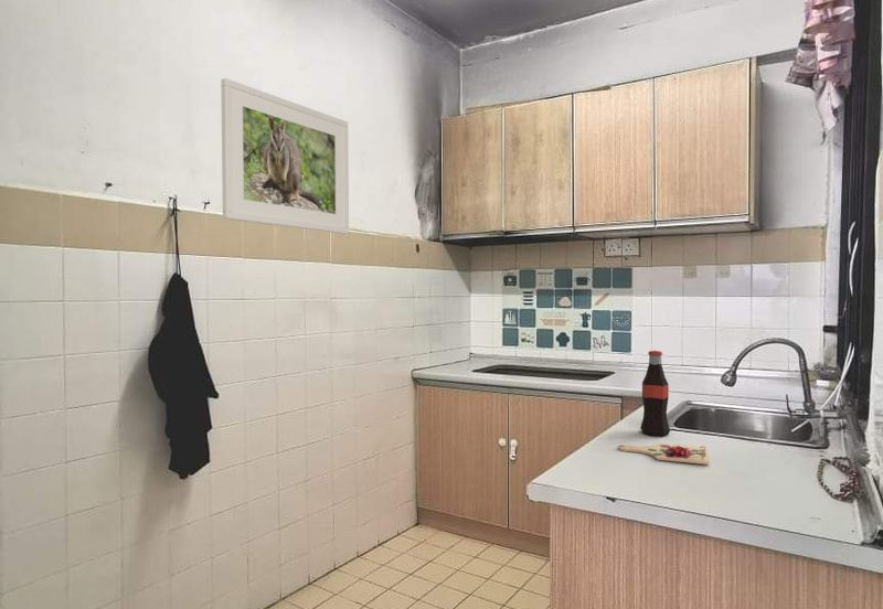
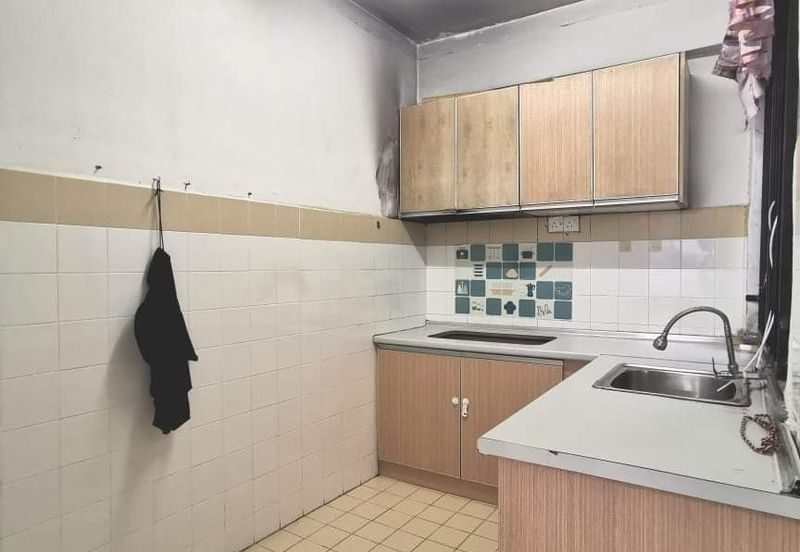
- bottle [639,350,671,437]
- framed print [220,77,350,235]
- cutting board [617,442,710,466]
